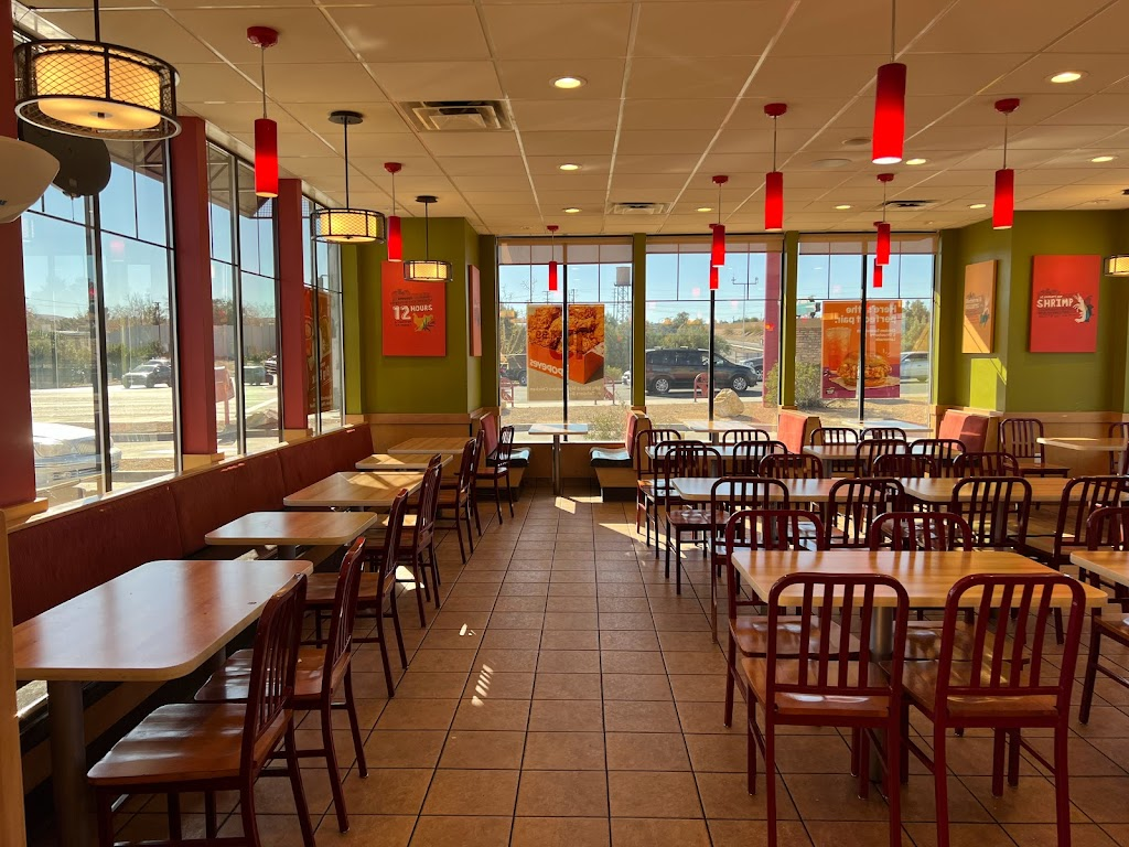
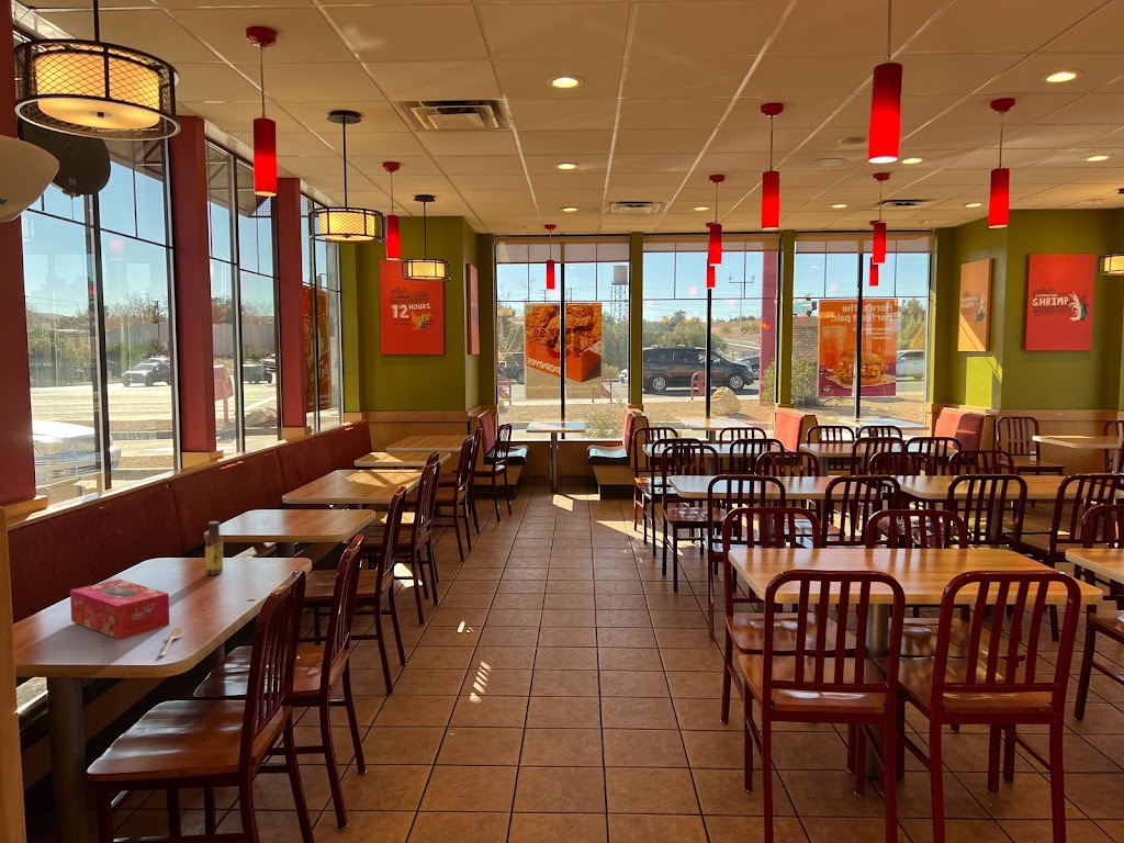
+ spoon [159,626,186,656]
+ sauce bottle [204,520,224,576]
+ tissue box [69,578,170,640]
